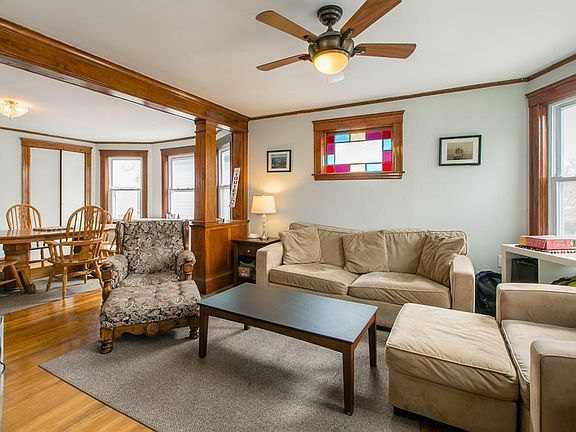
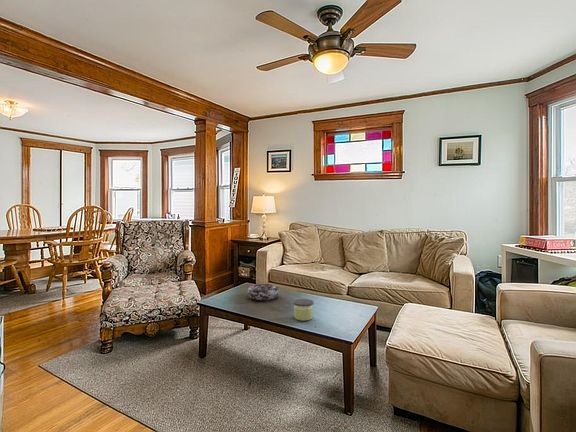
+ decorative bowl [246,283,280,301]
+ candle [292,298,315,322]
